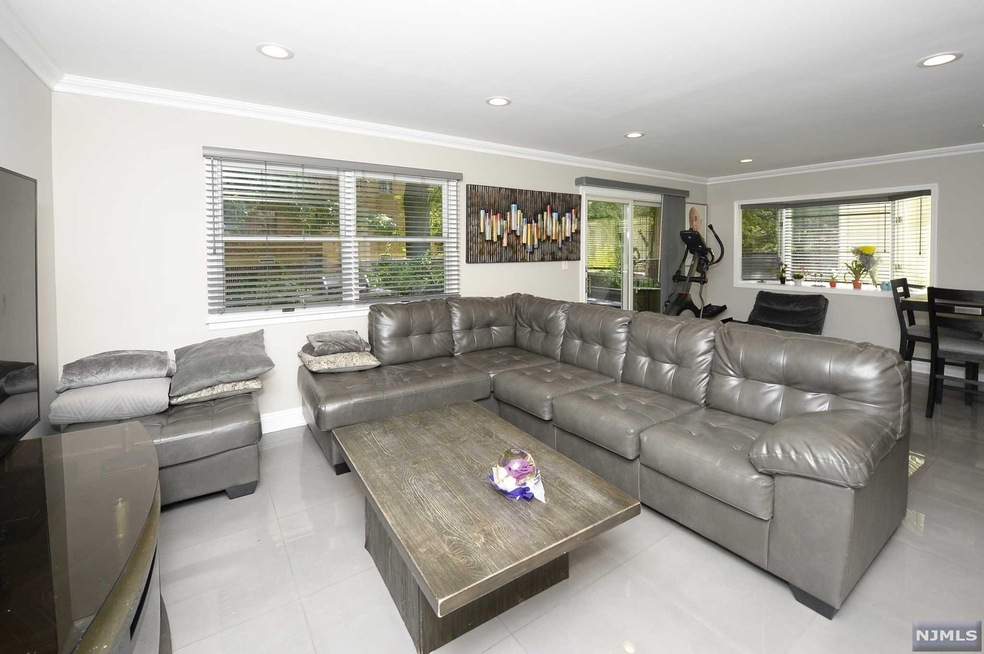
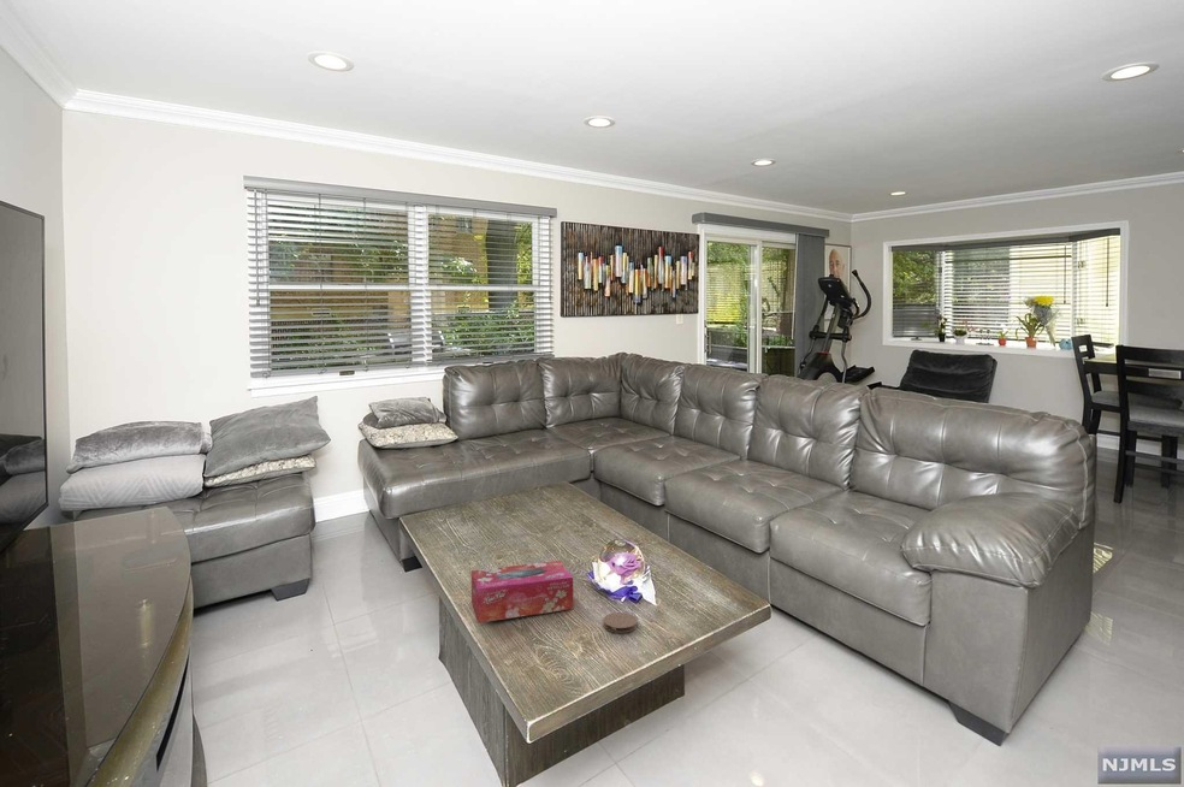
+ coaster [602,611,639,634]
+ tissue box [470,560,574,625]
